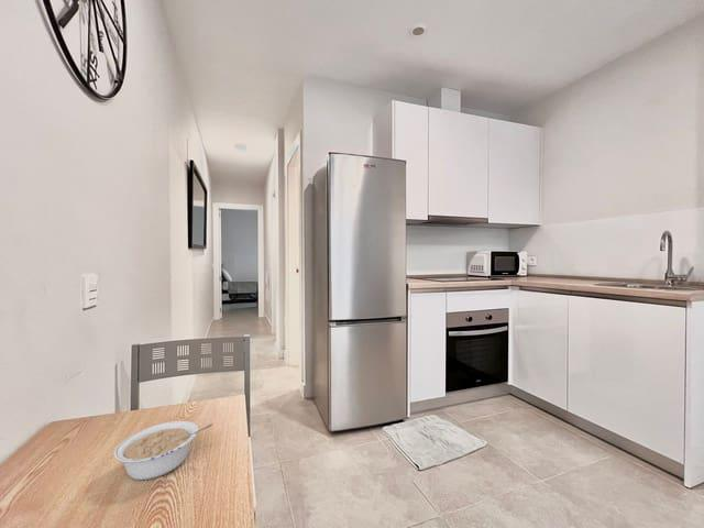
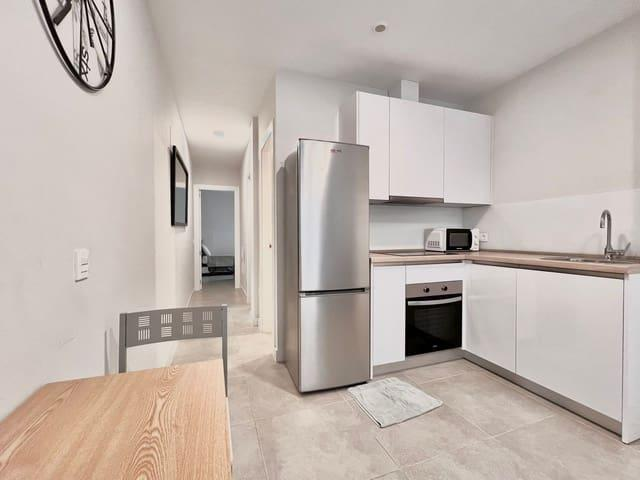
- legume [113,420,213,481]
